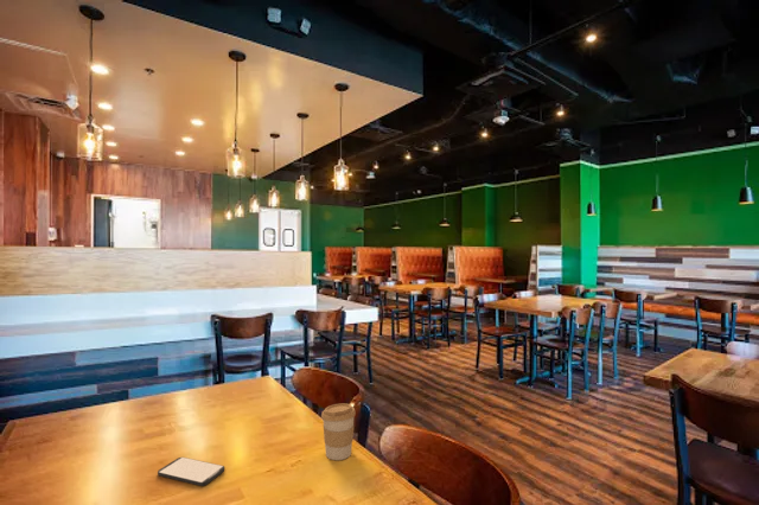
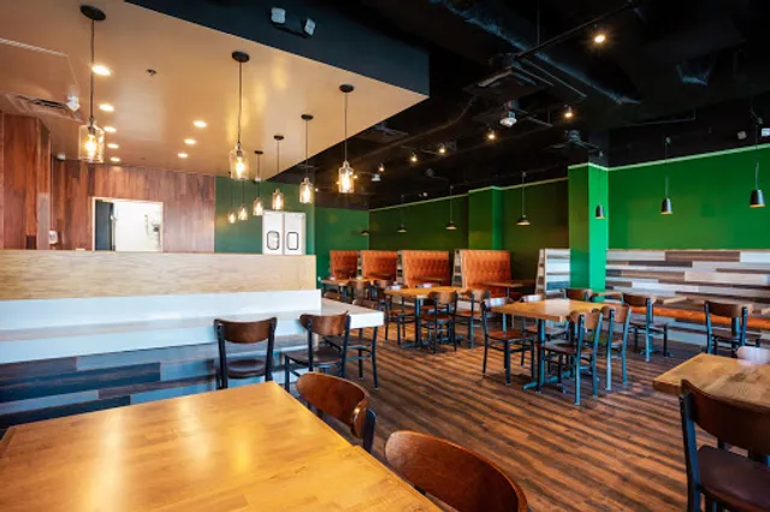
- coffee cup [320,402,357,461]
- smartphone [157,456,225,487]
